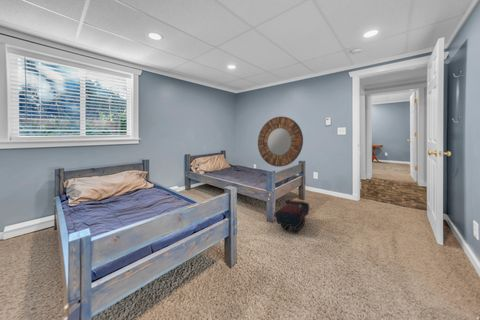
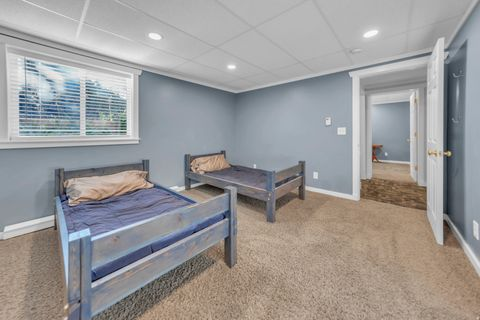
- home mirror [257,116,304,168]
- satchel [273,199,310,232]
